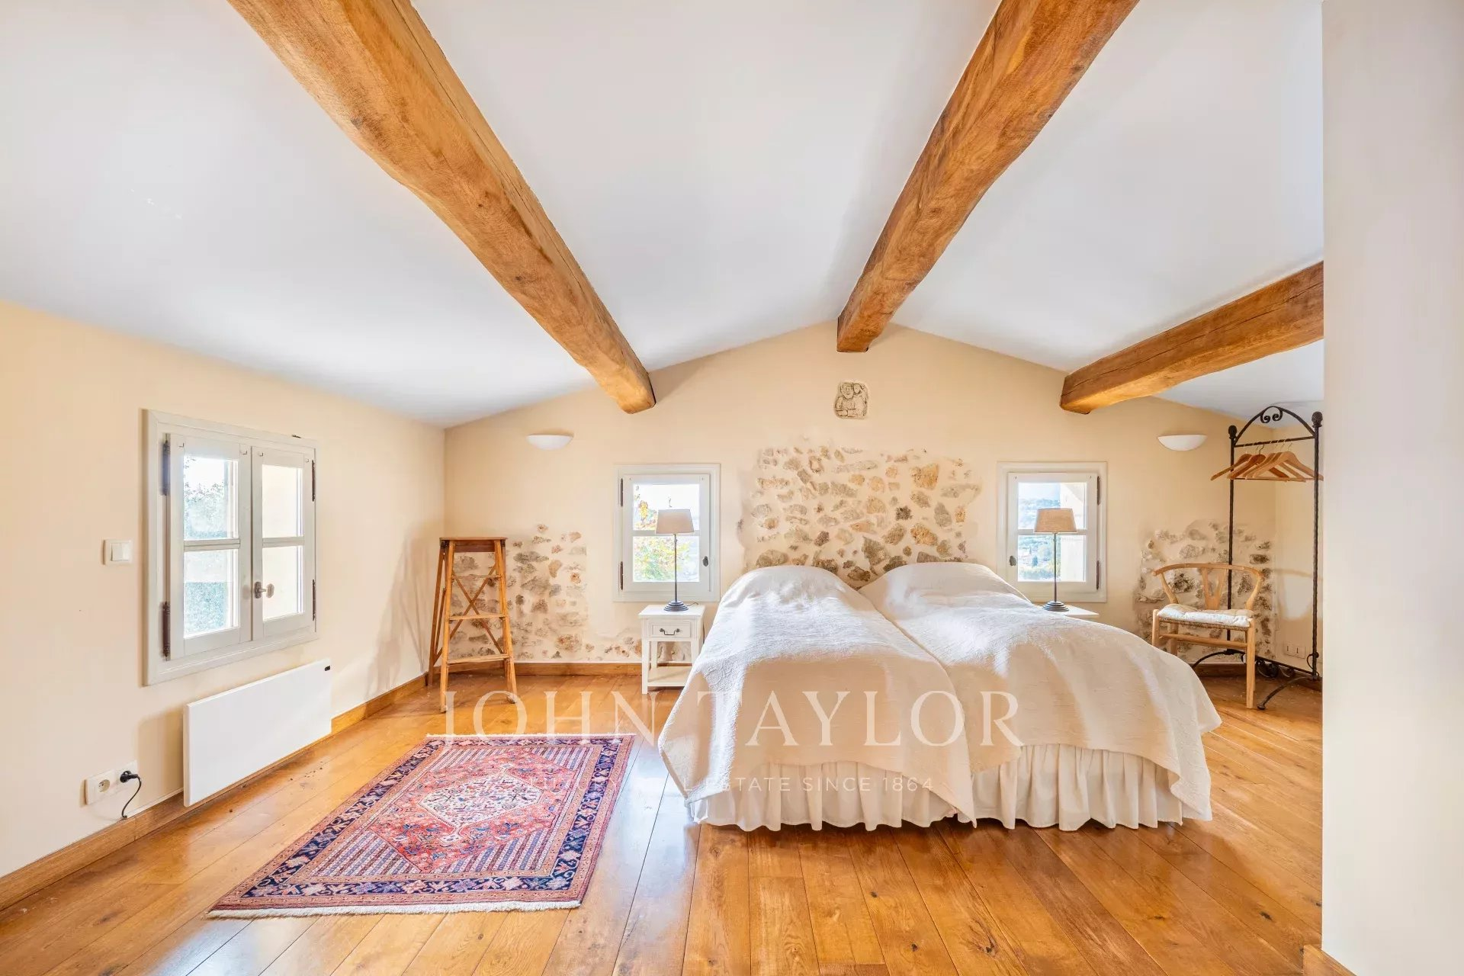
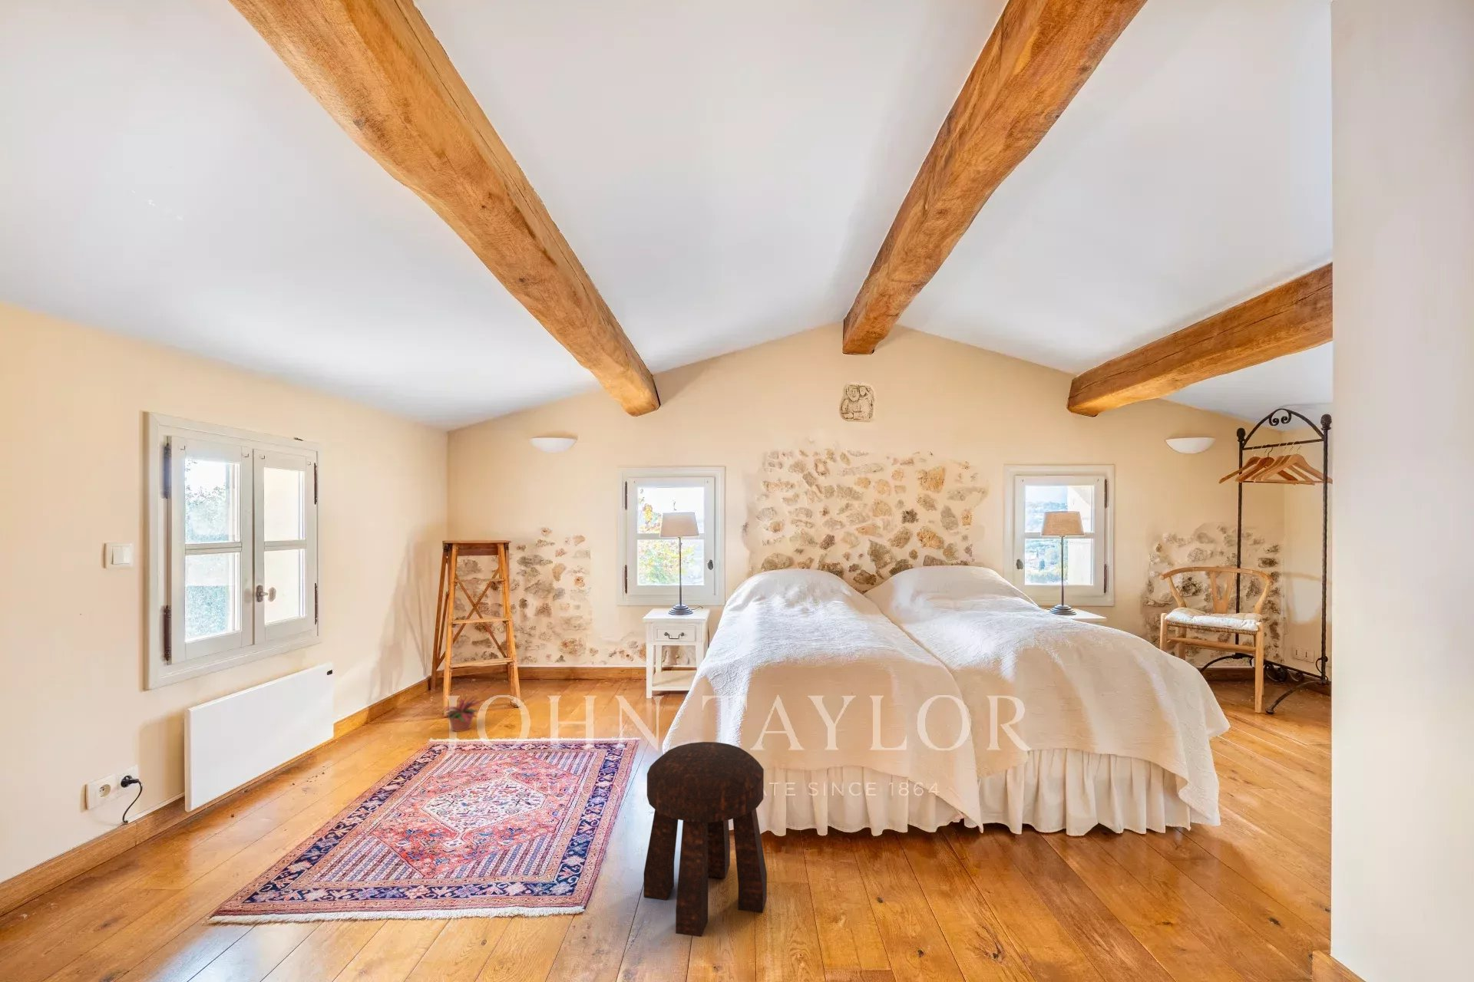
+ potted plant [439,694,484,732]
+ stool [643,741,768,937]
